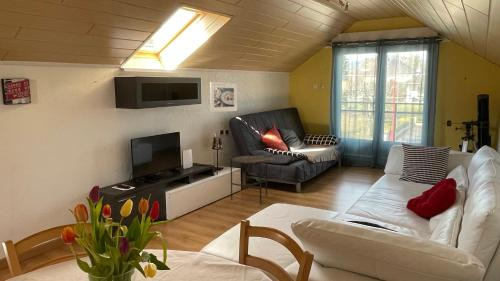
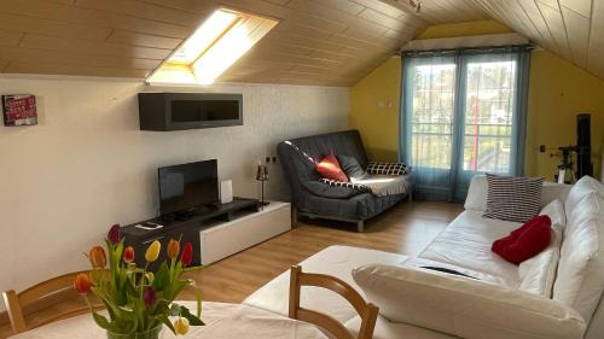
- side table [230,155,275,207]
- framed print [209,81,238,113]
